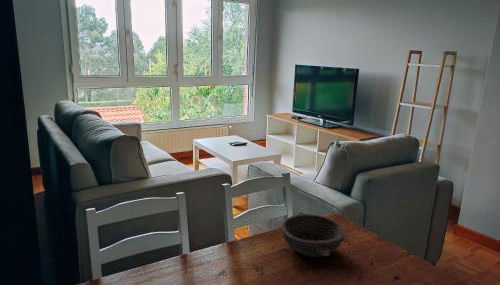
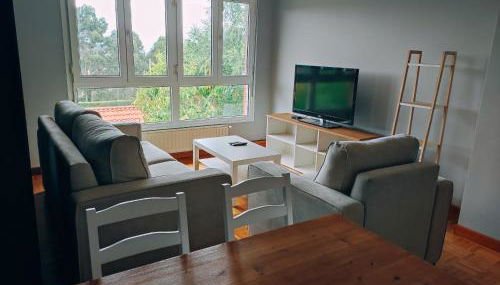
- bowl [280,211,346,258]
